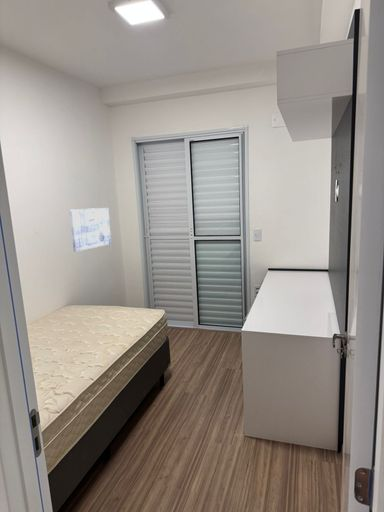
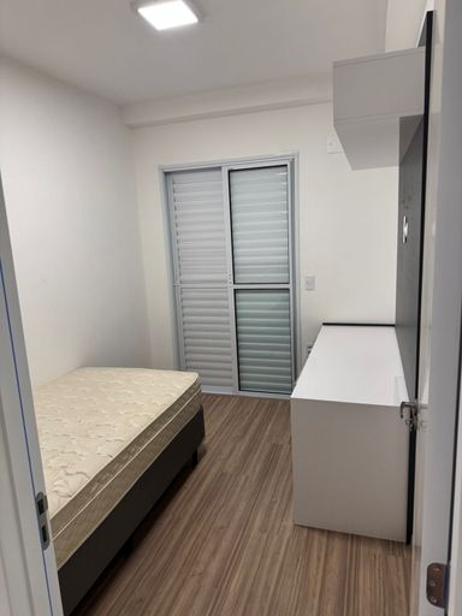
- wall art [69,207,112,253]
